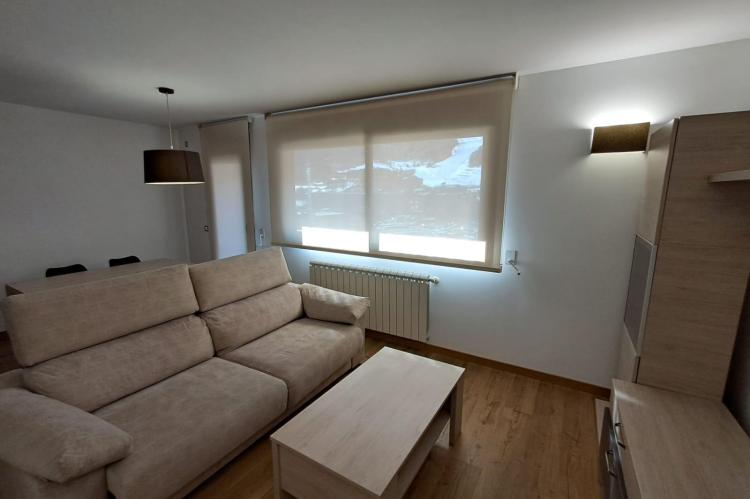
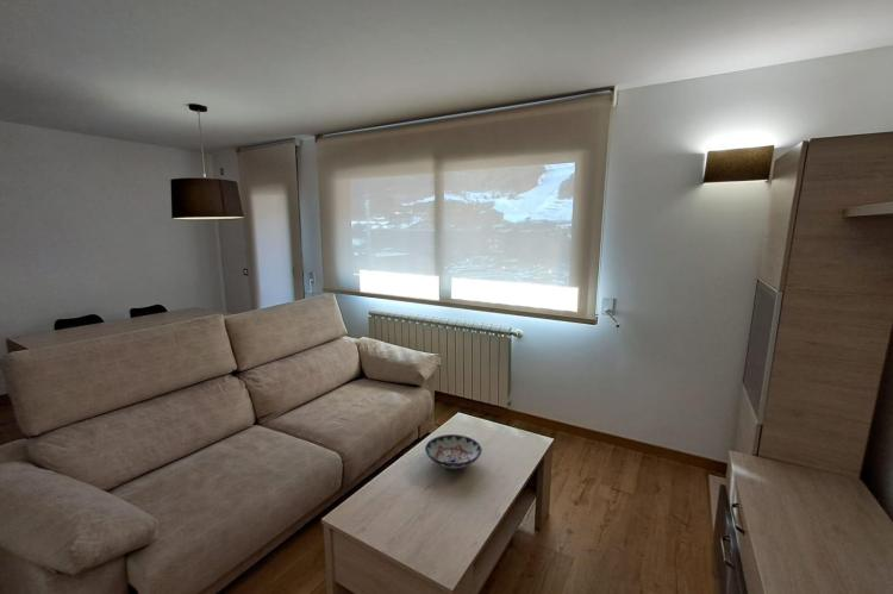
+ bowl [424,433,482,469]
